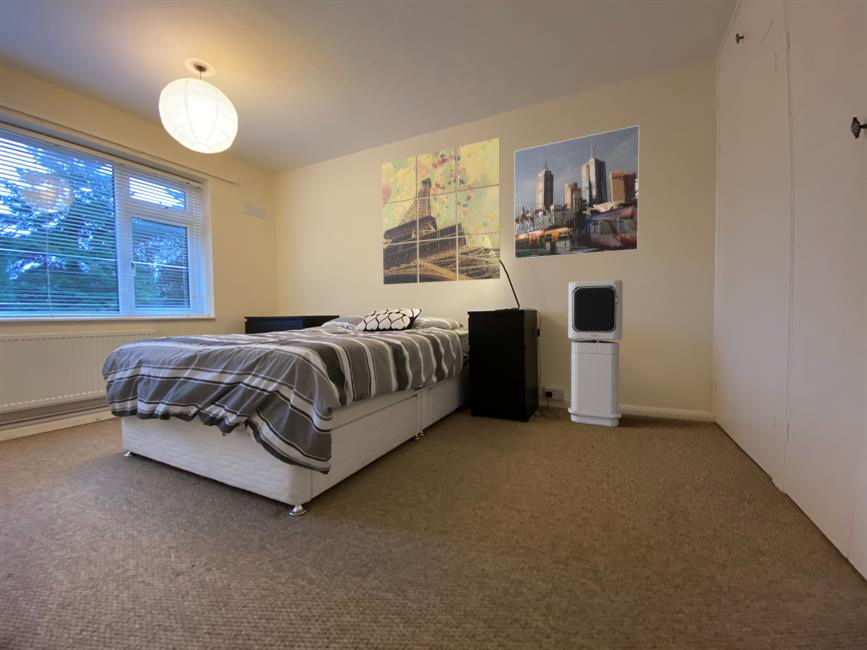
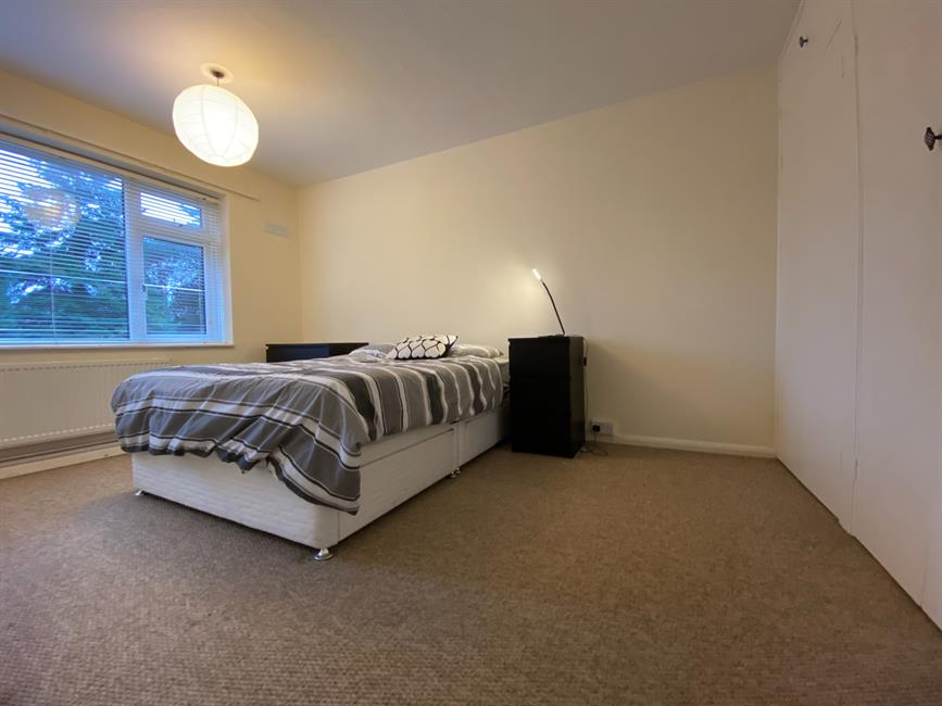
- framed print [514,124,640,260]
- wall art [381,137,501,286]
- air purifier [567,279,624,427]
